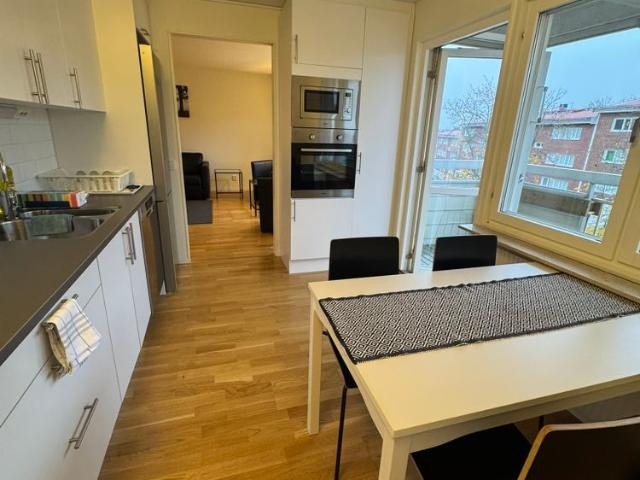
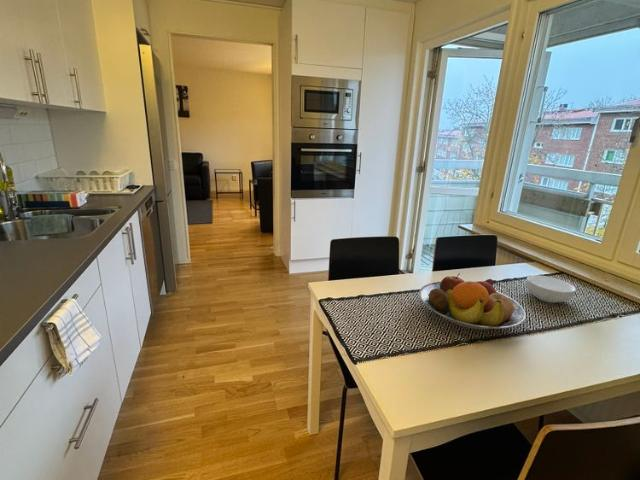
+ cereal bowl [525,274,577,304]
+ fruit bowl [418,272,527,330]
